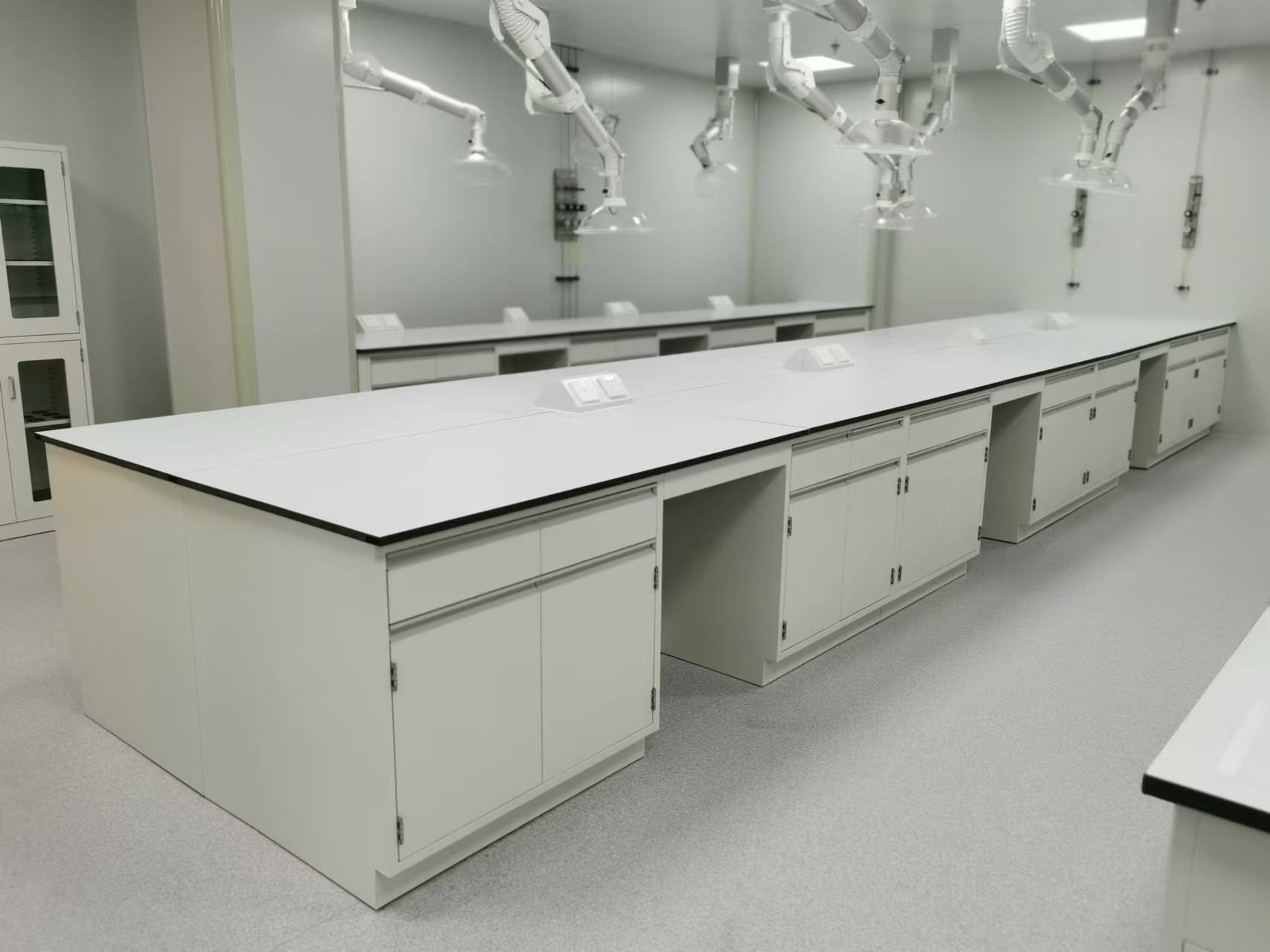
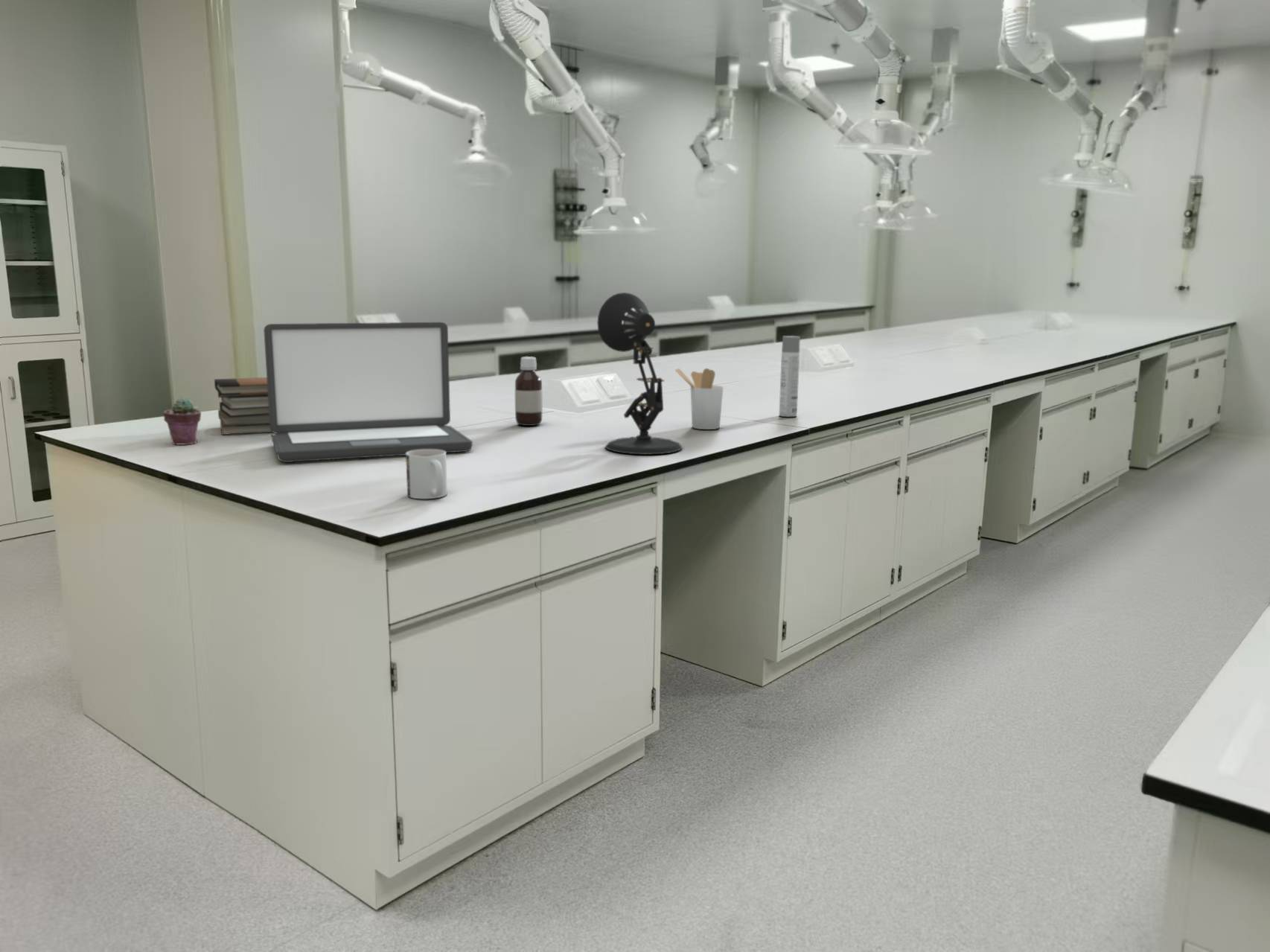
+ potted succulent [163,397,202,445]
+ mug [405,450,448,499]
+ spray bottle [779,335,801,418]
+ utensil holder [675,368,724,430]
+ desk lamp [596,292,683,456]
+ book stack [214,377,272,435]
+ bottle [514,356,543,427]
+ laptop [263,322,473,463]
